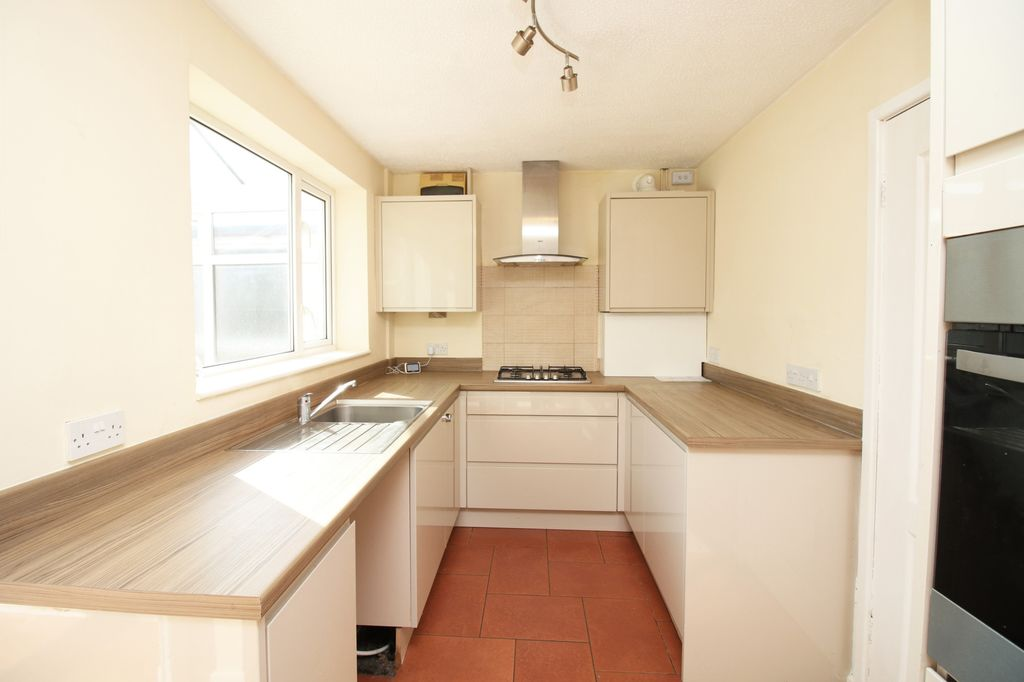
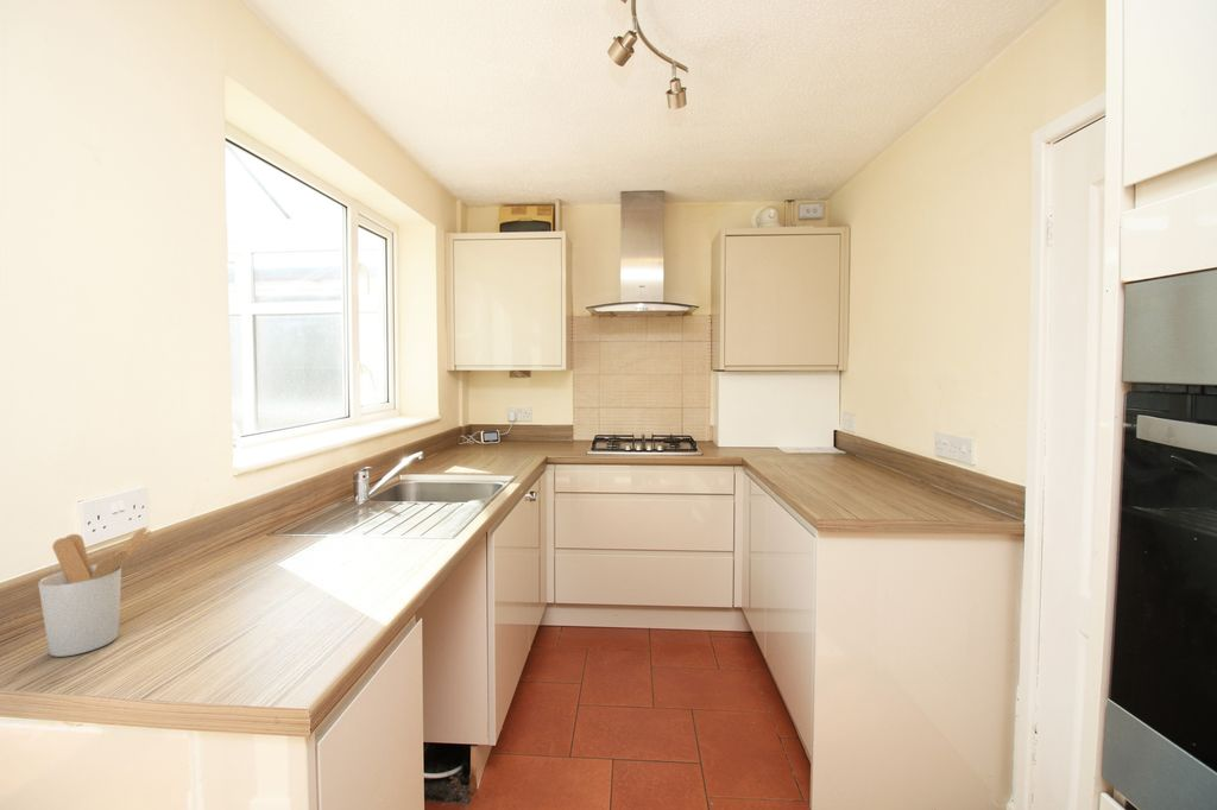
+ utensil holder [37,527,152,658]
